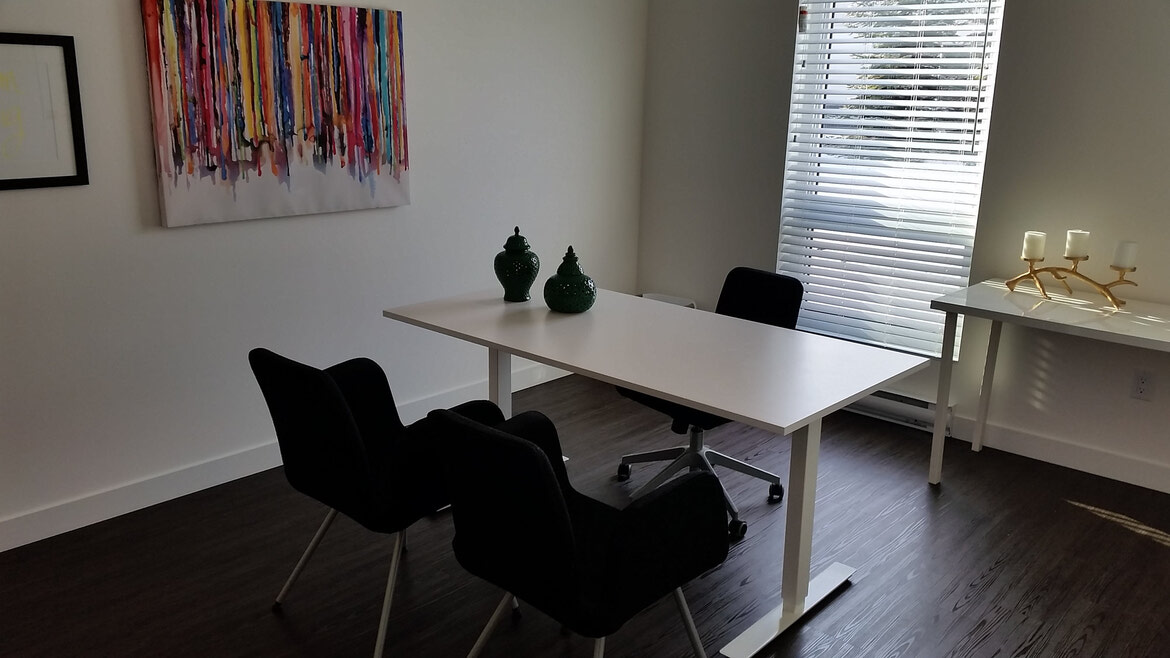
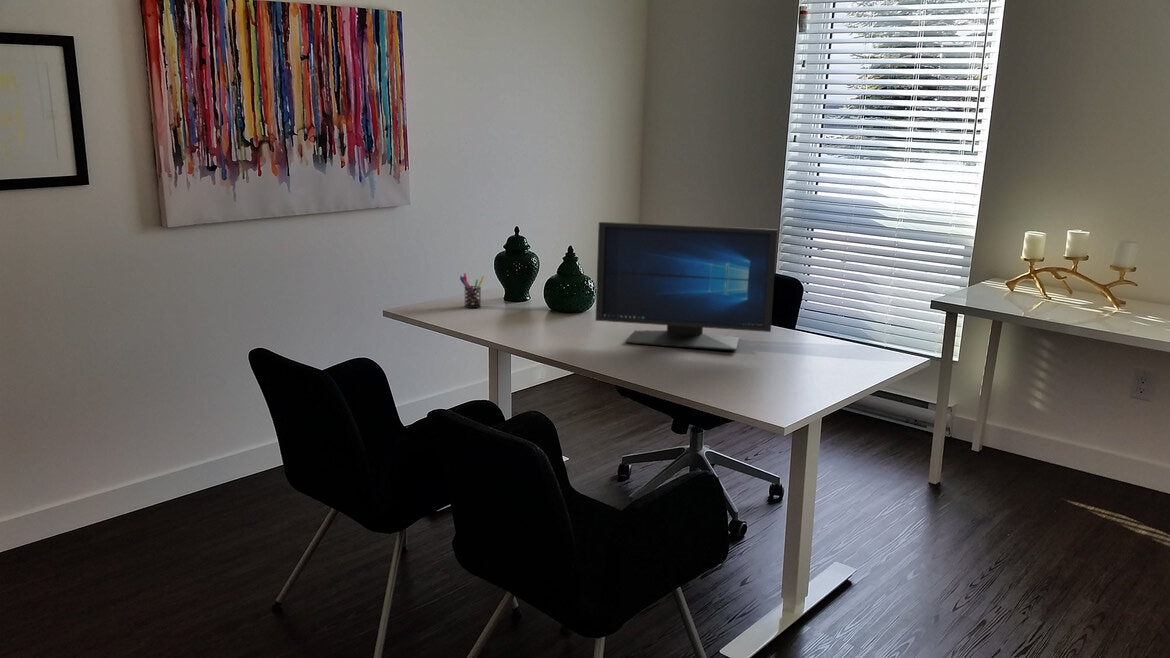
+ monitor [594,221,779,352]
+ pen holder [459,272,485,309]
